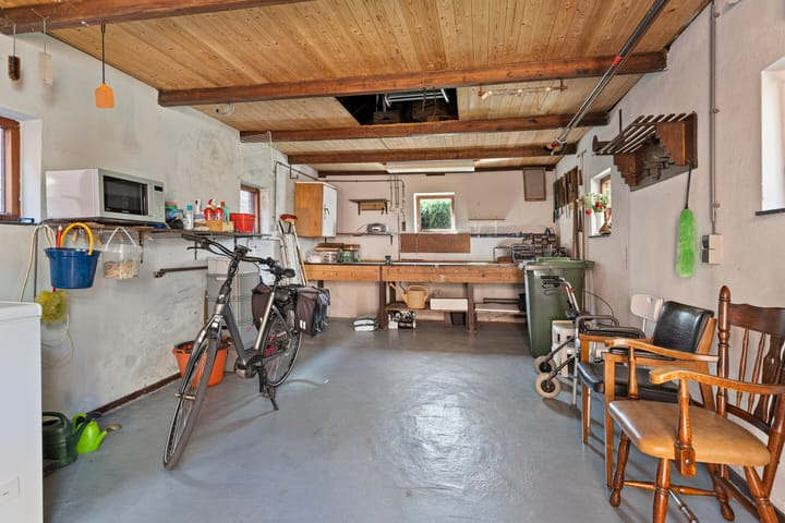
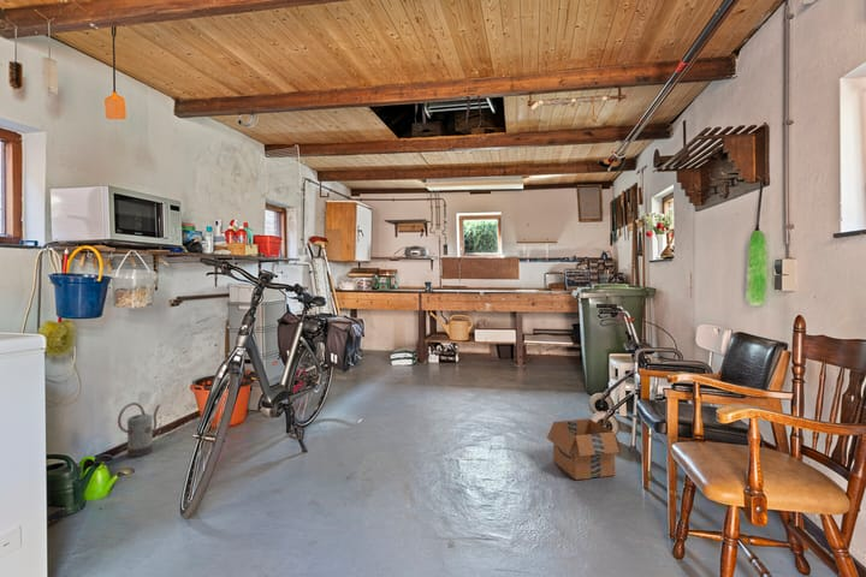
+ watering can [117,401,161,458]
+ cardboard box [545,418,623,481]
